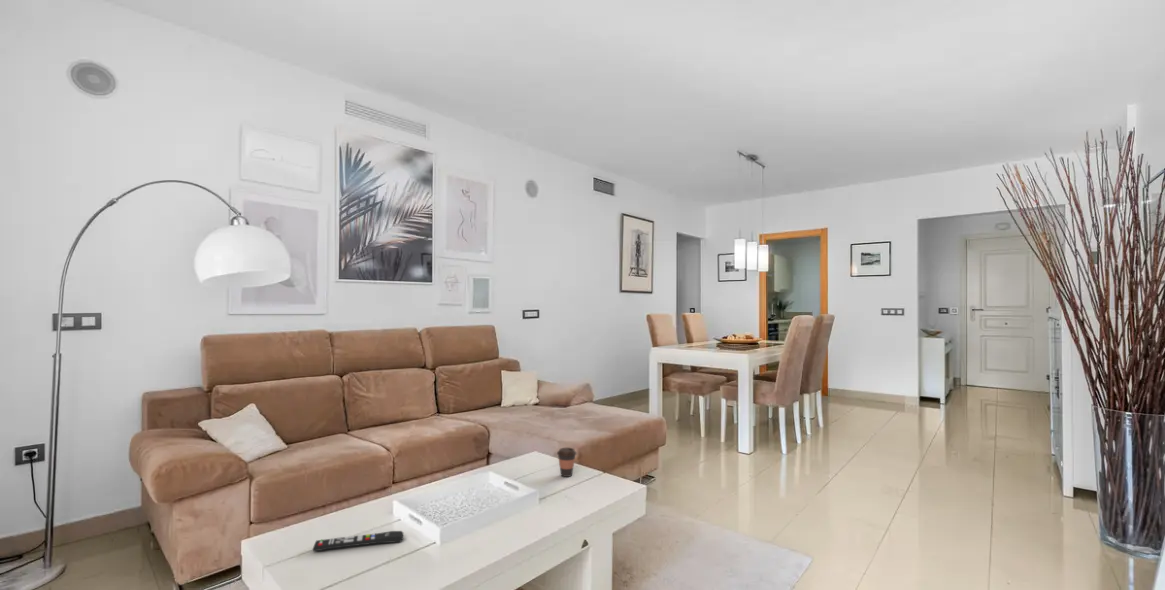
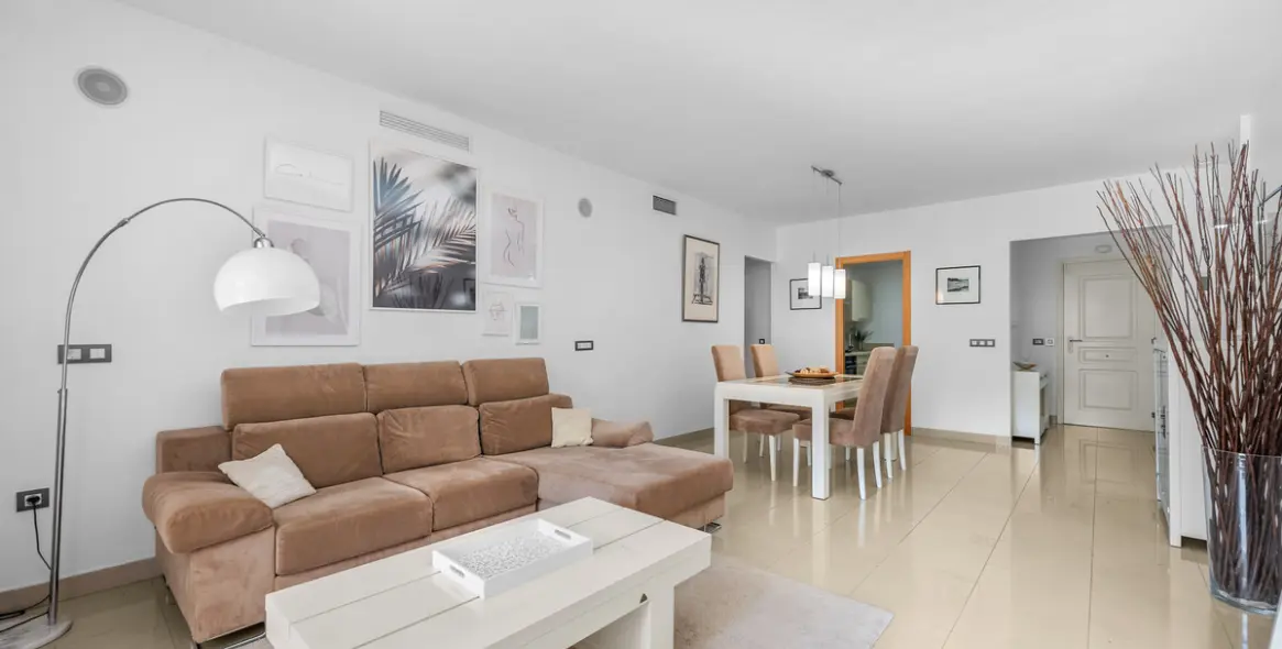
- coffee cup [556,447,578,478]
- remote control [312,530,404,552]
